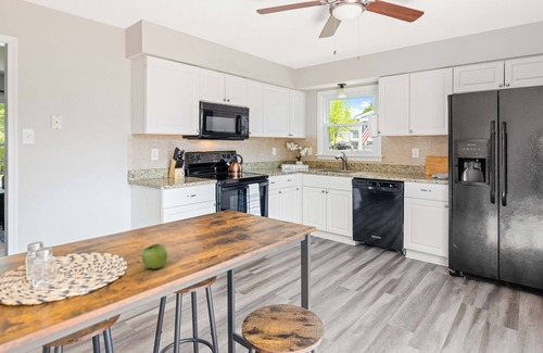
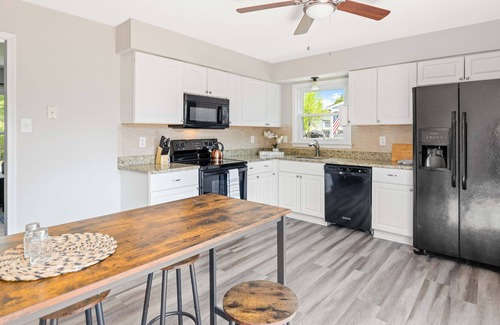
- fruit [140,242,168,269]
